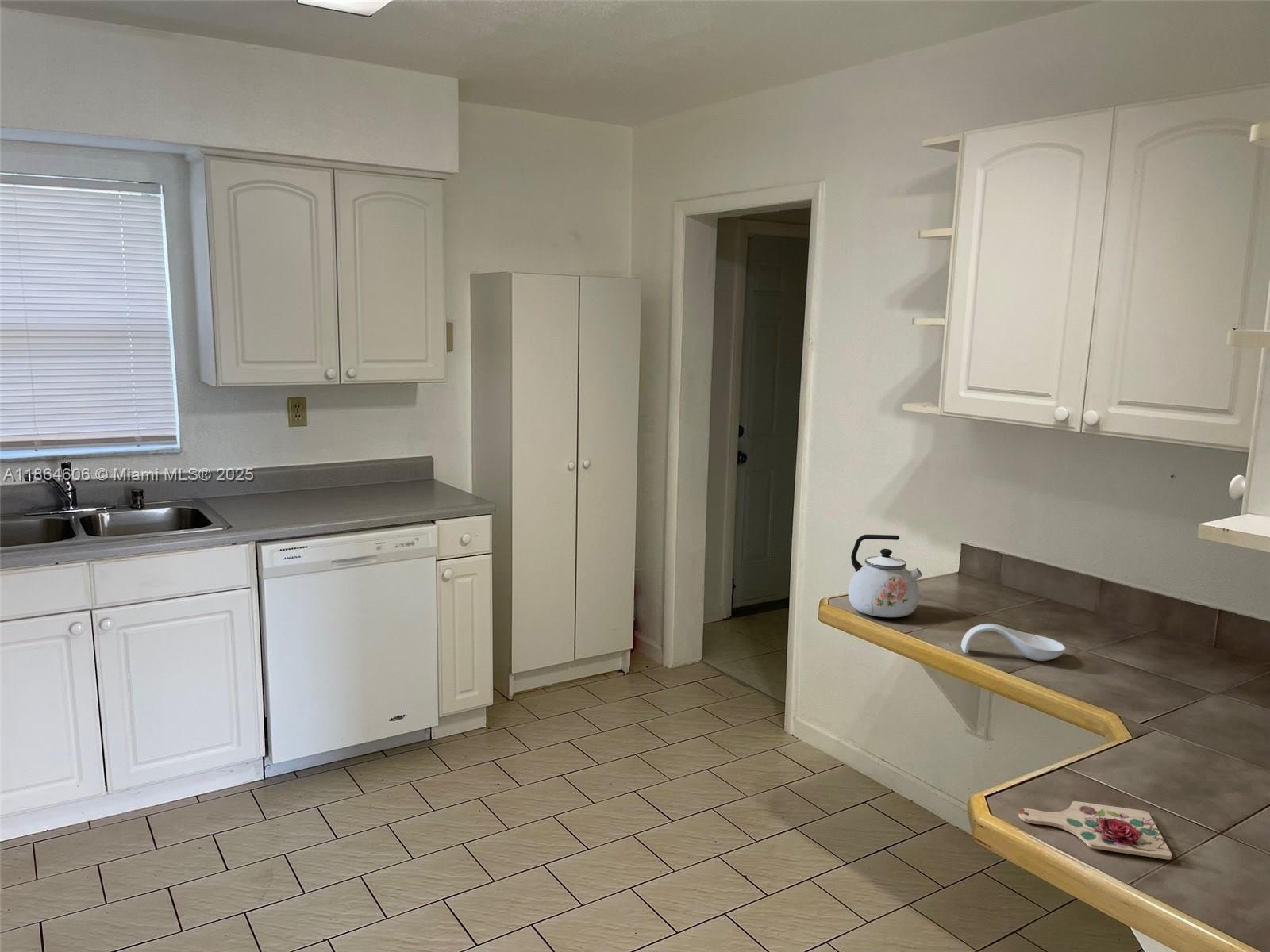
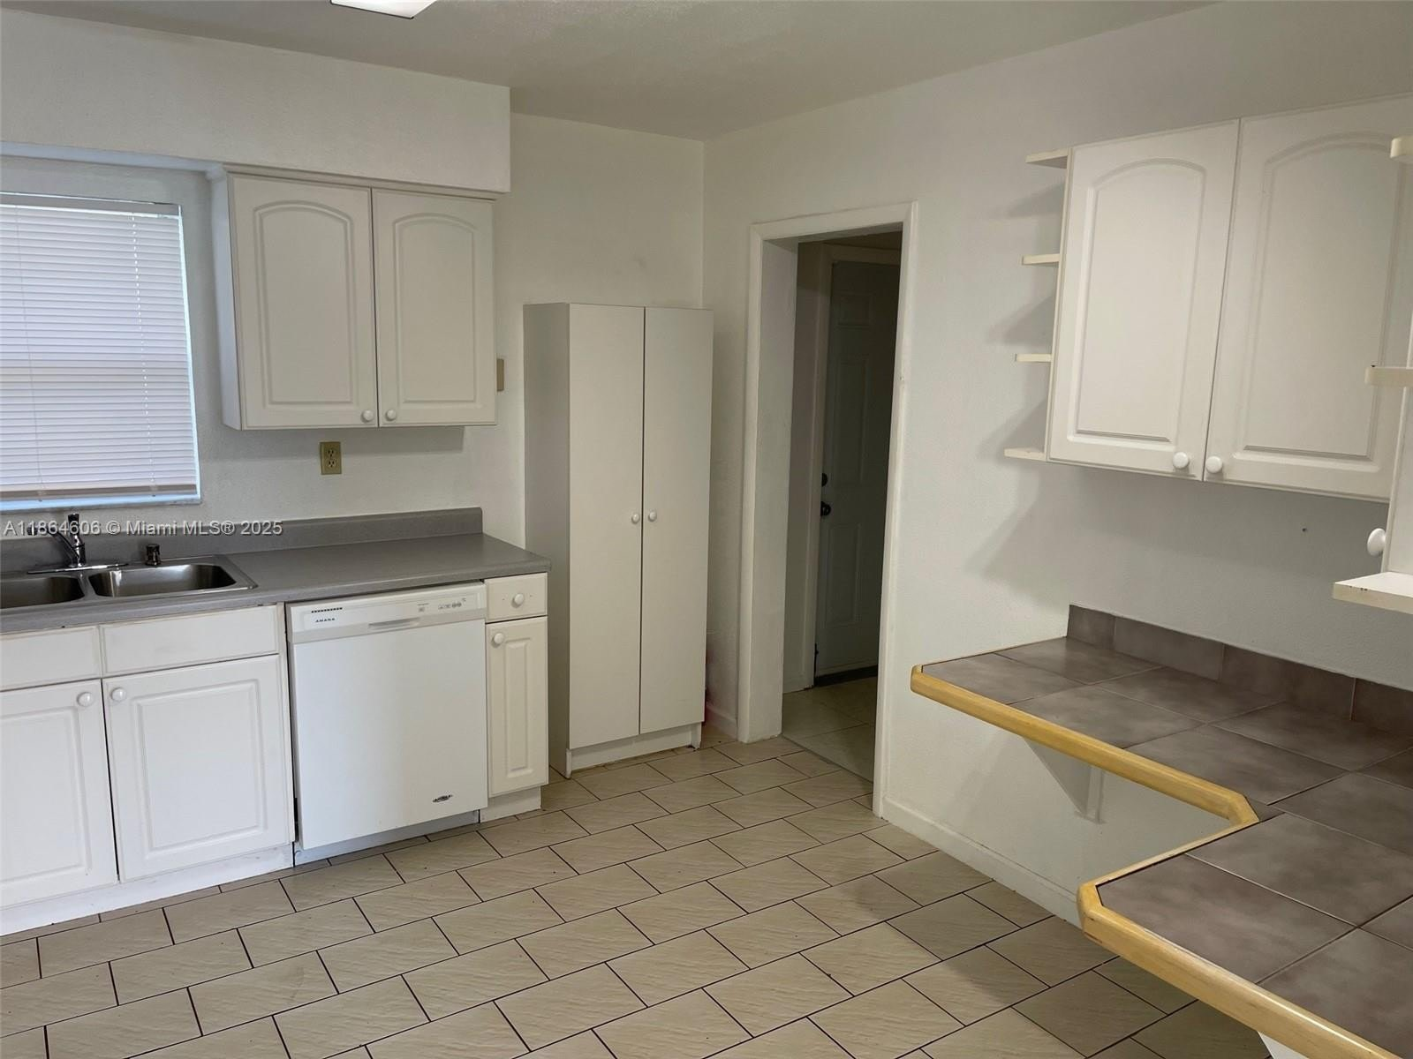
- kettle [848,534,923,618]
- spoon rest [960,623,1067,662]
- cutting board [1018,800,1172,860]
